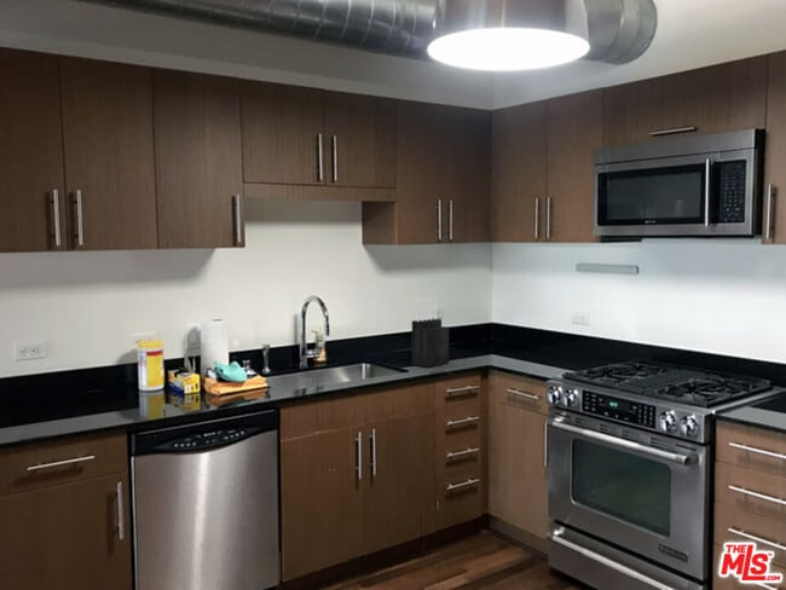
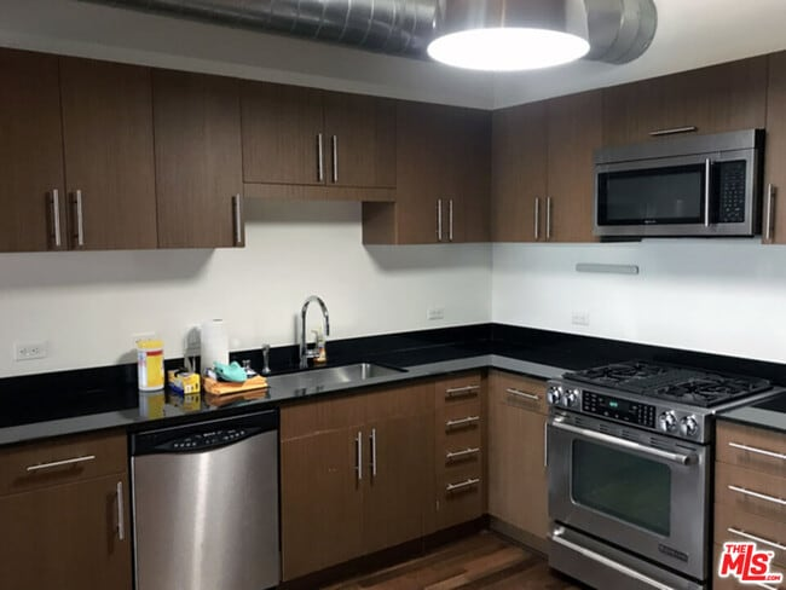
- knife block [411,296,450,369]
